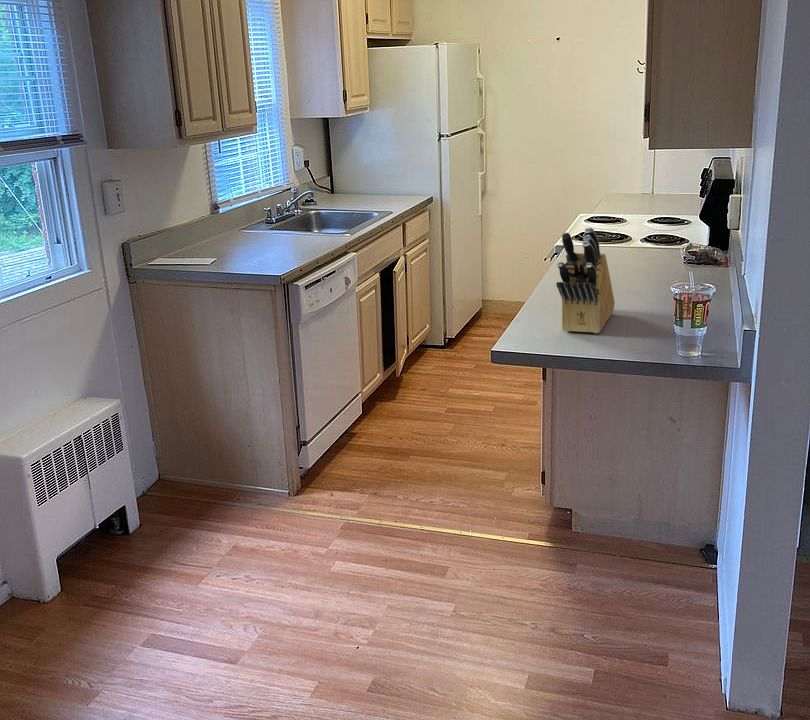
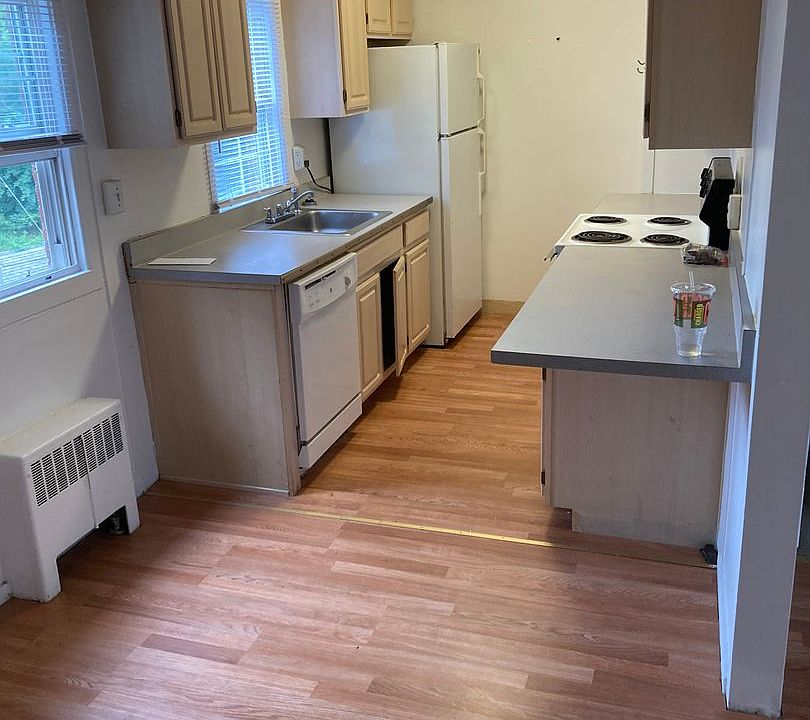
- knife block [555,226,616,334]
